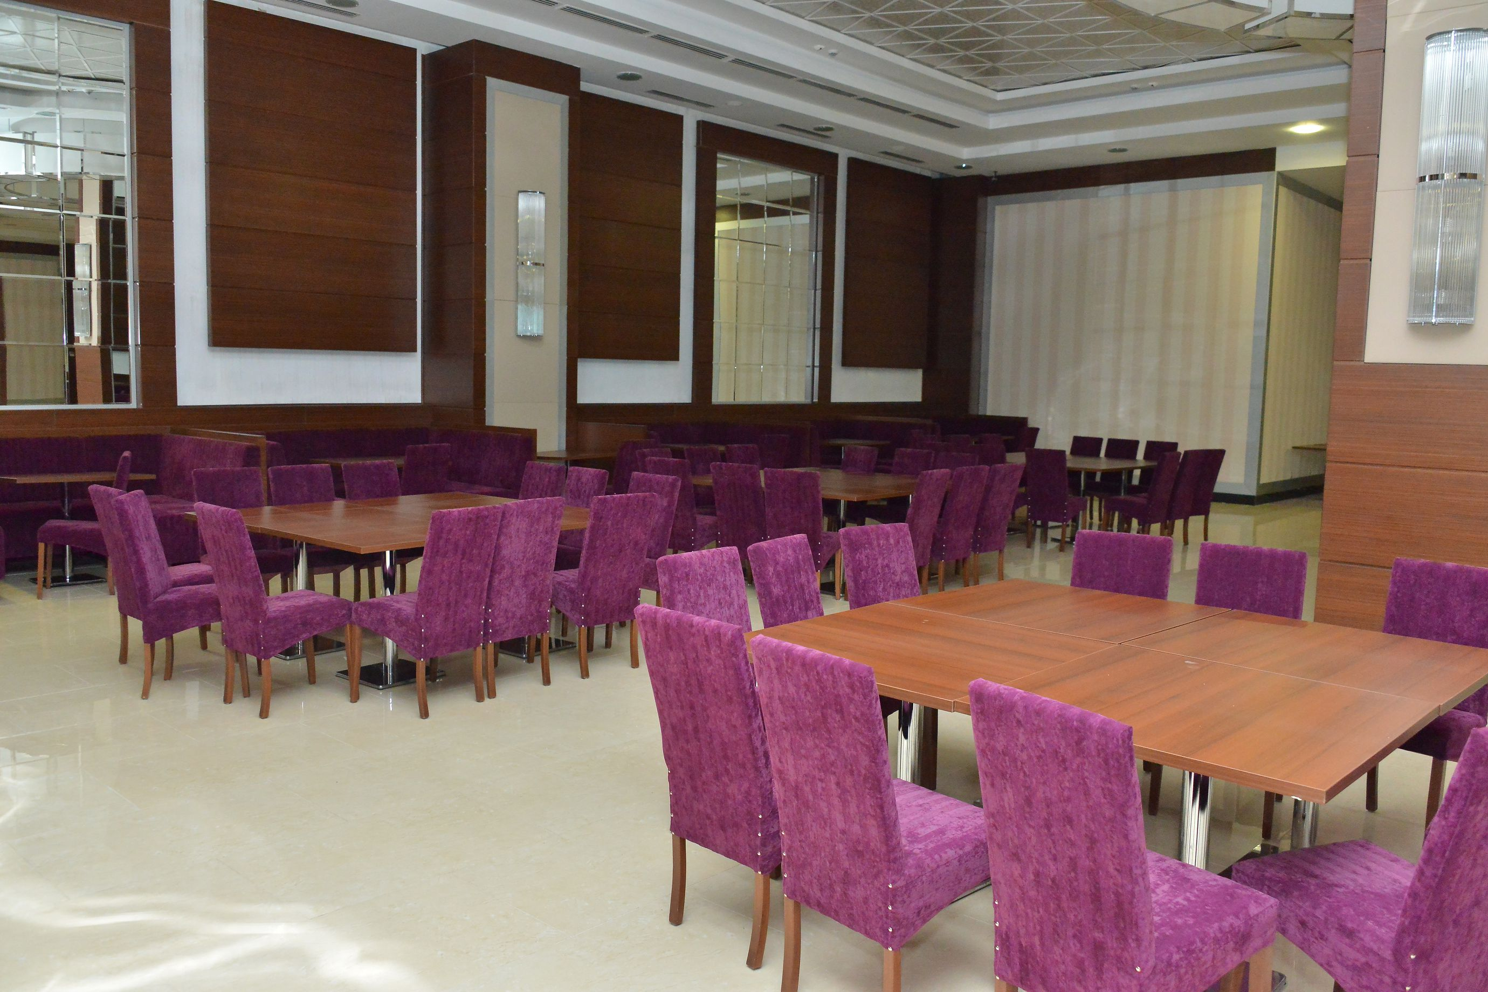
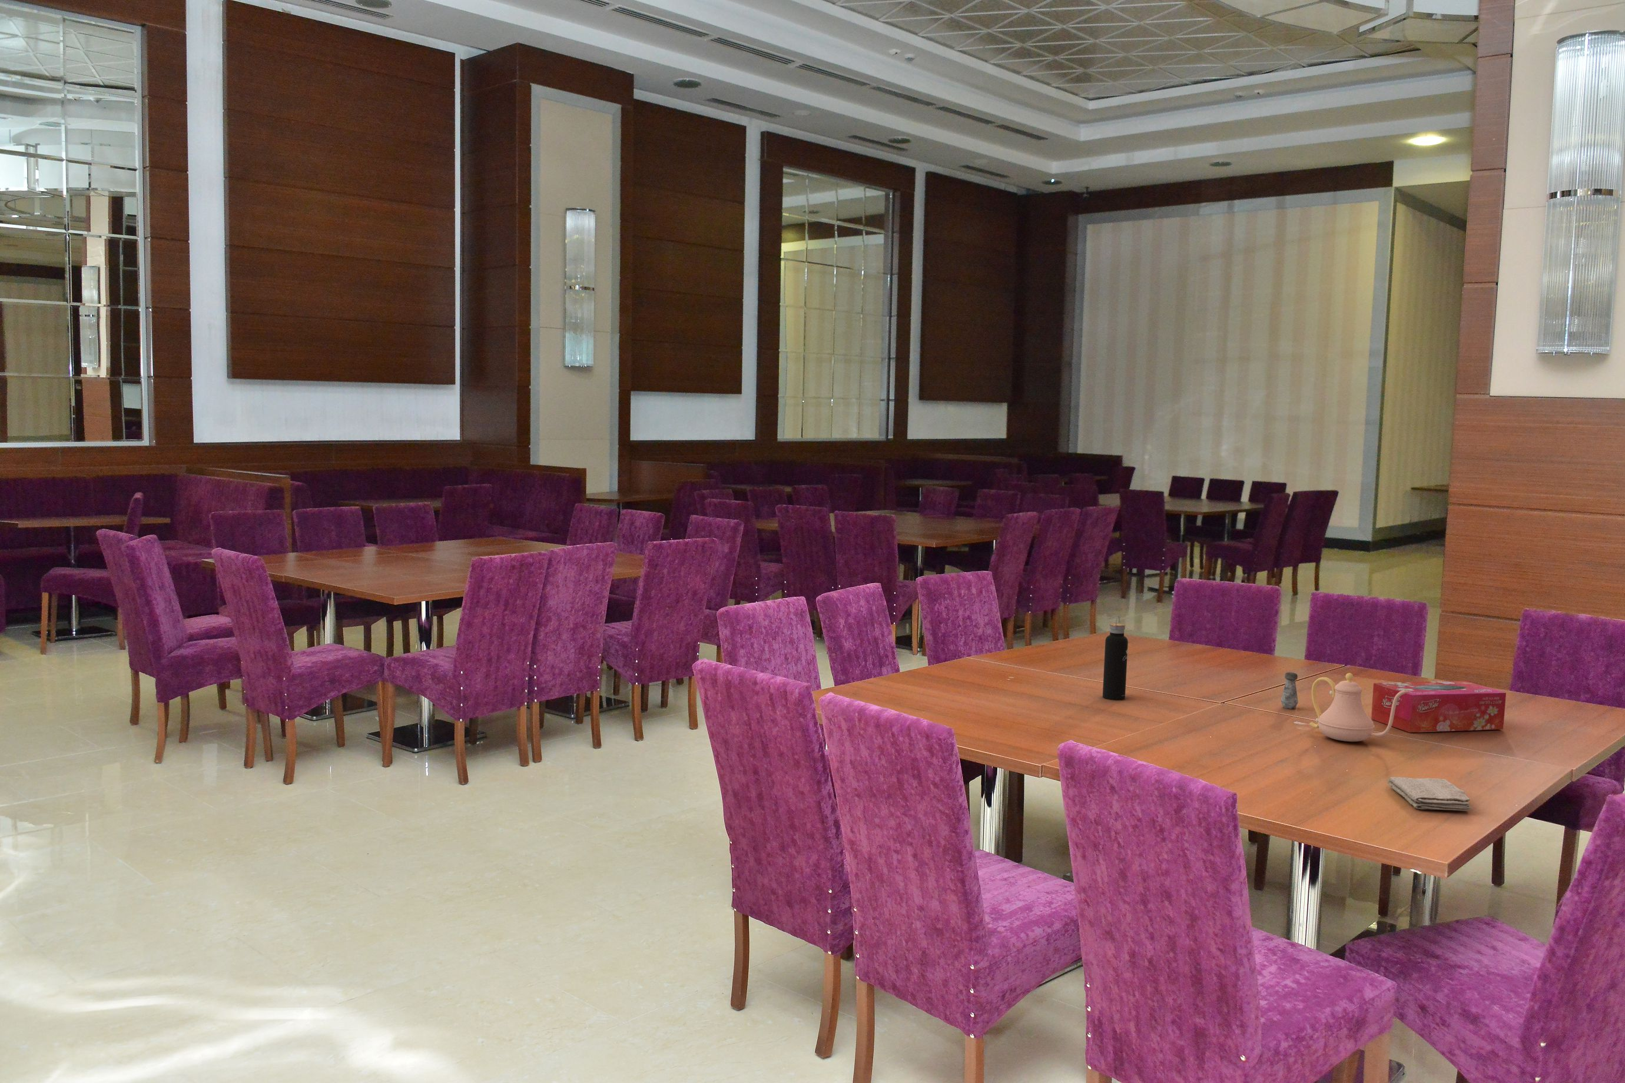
+ teapot [1309,672,1409,742]
+ tissue box [1371,681,1507,734]
+ washcloth [1387,776,1471,812]
+ salt shaker [1280,672,1299,710]
+ water bottle [1103,615,1128,701]
